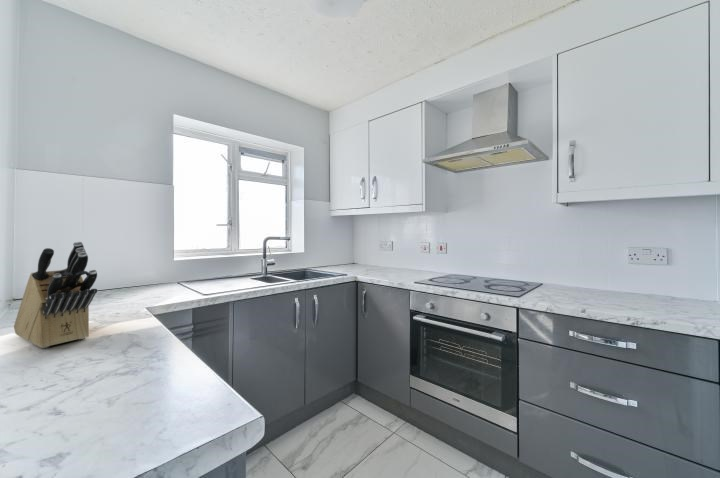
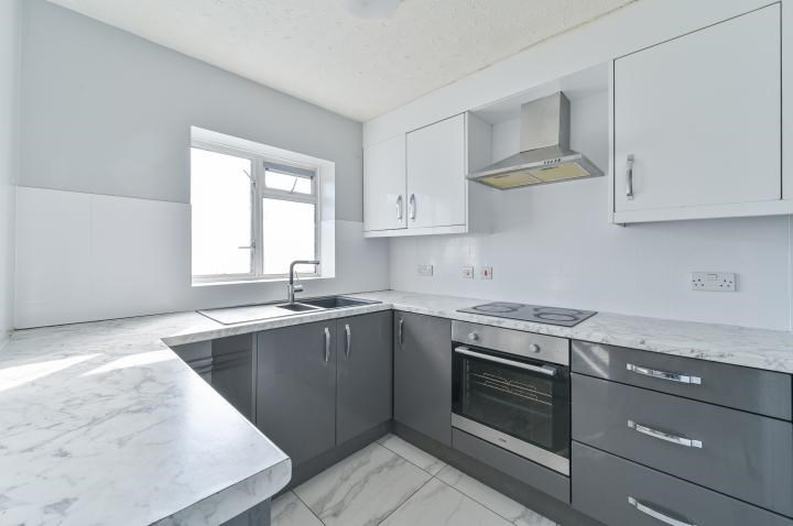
- knife block [13,241,98,349]
